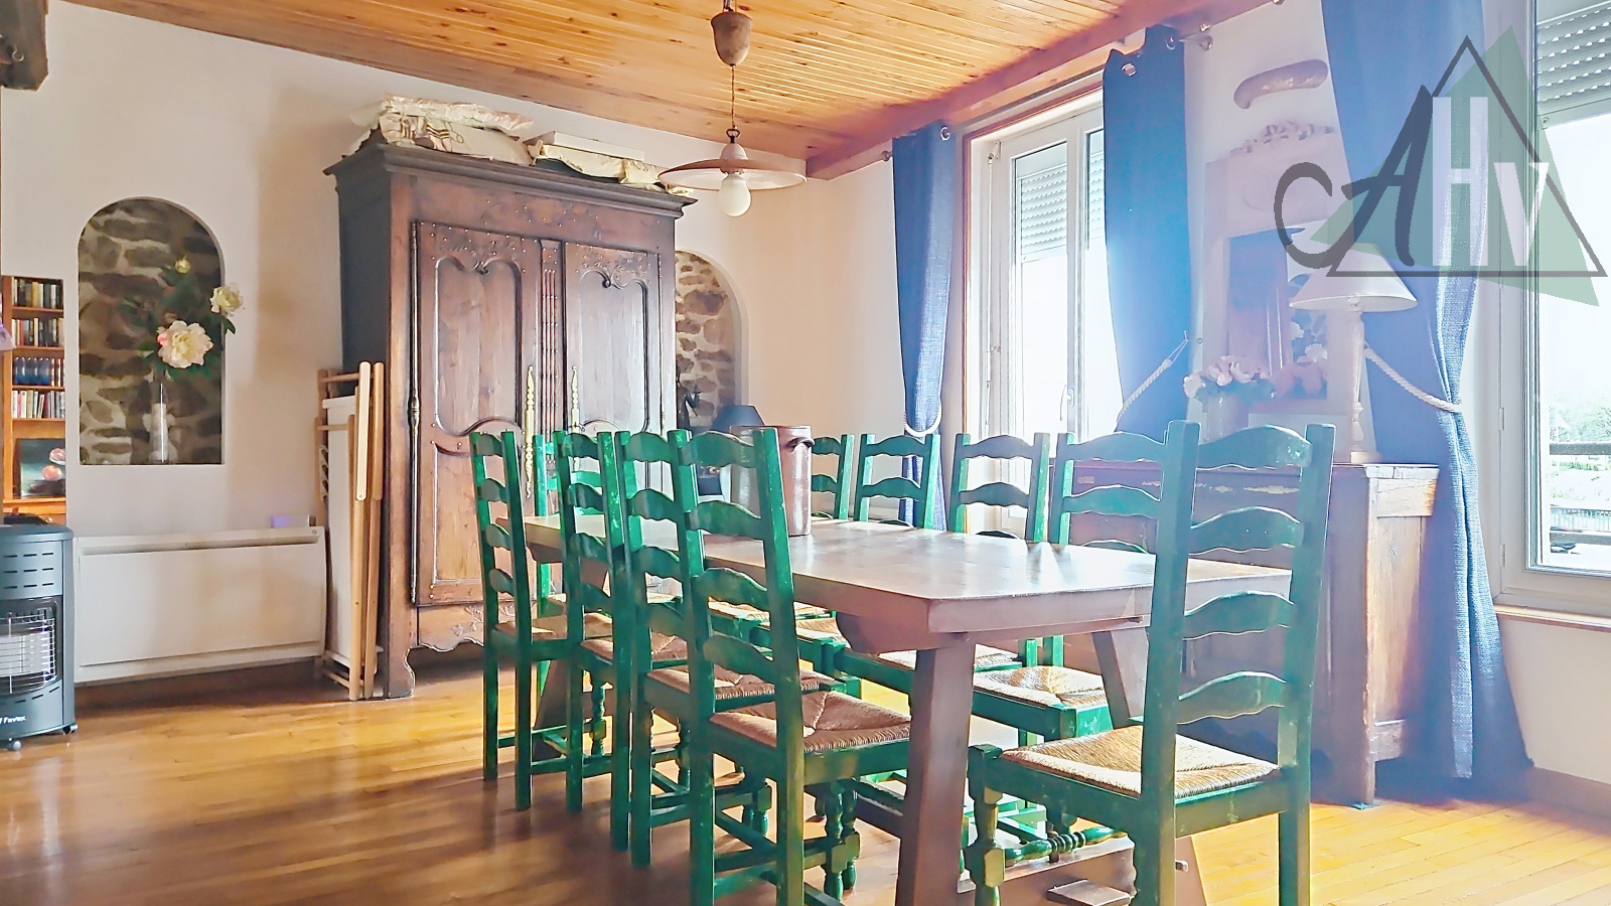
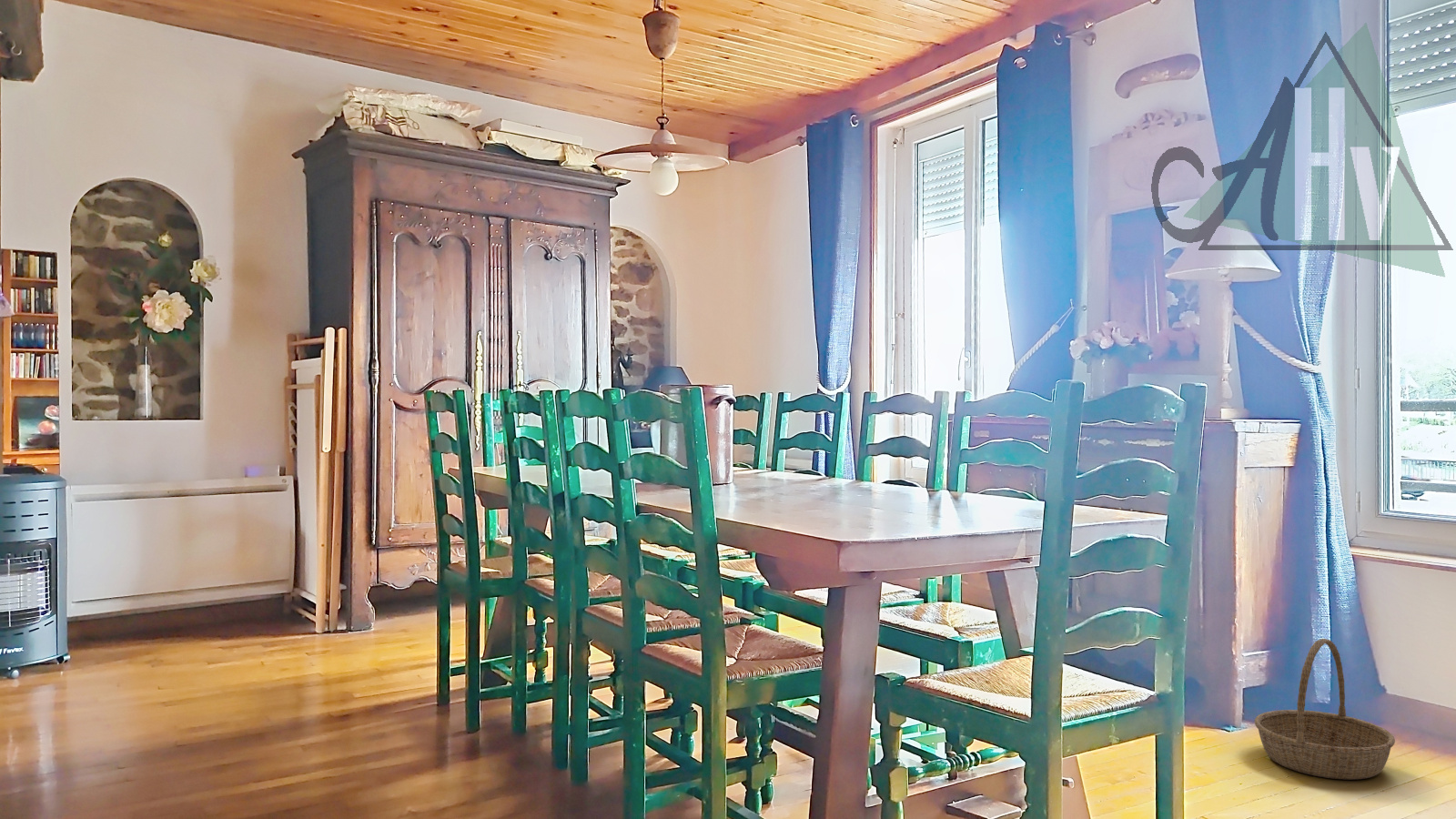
+ basket [1254,638,1396,781]
